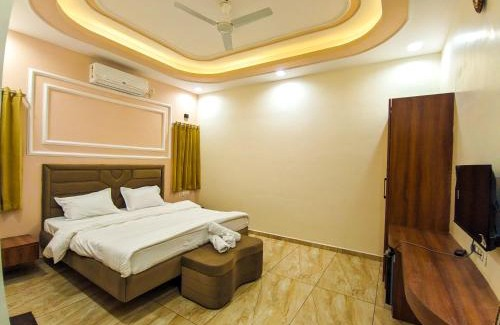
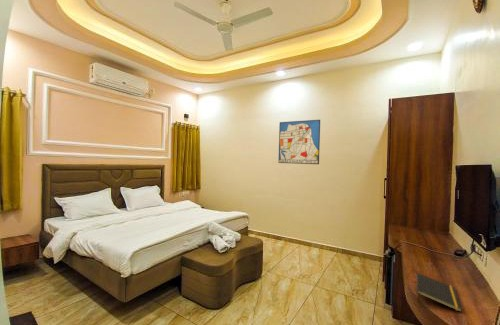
+ wall art [278,119,321,165]
+ notepad [416,272,463,313]
